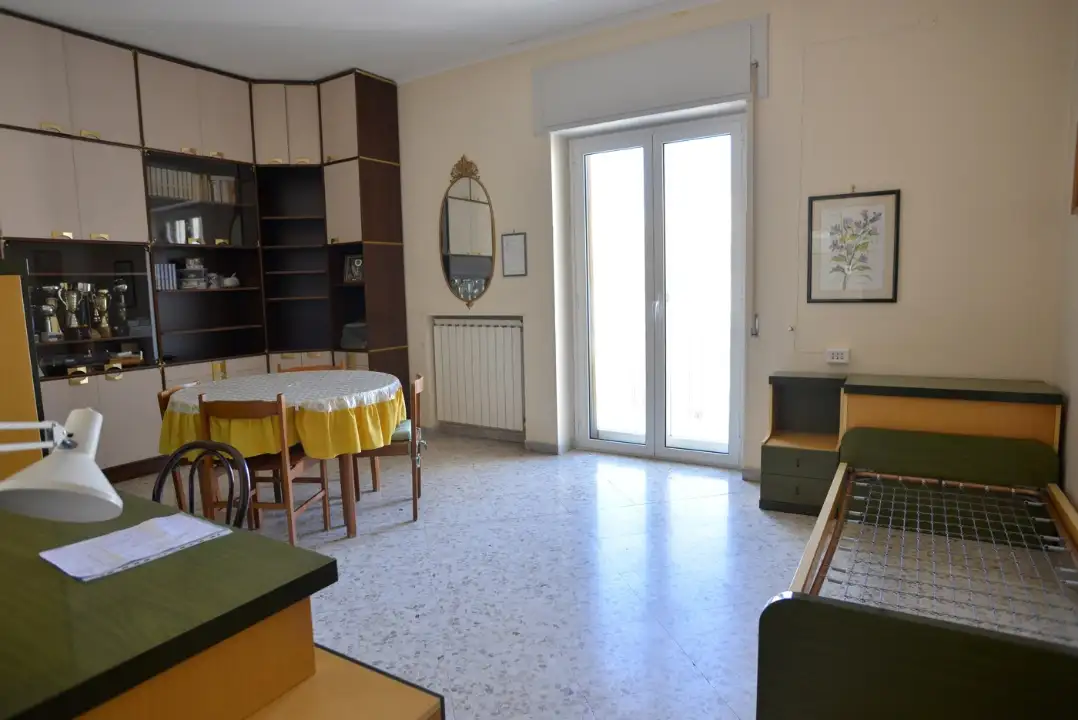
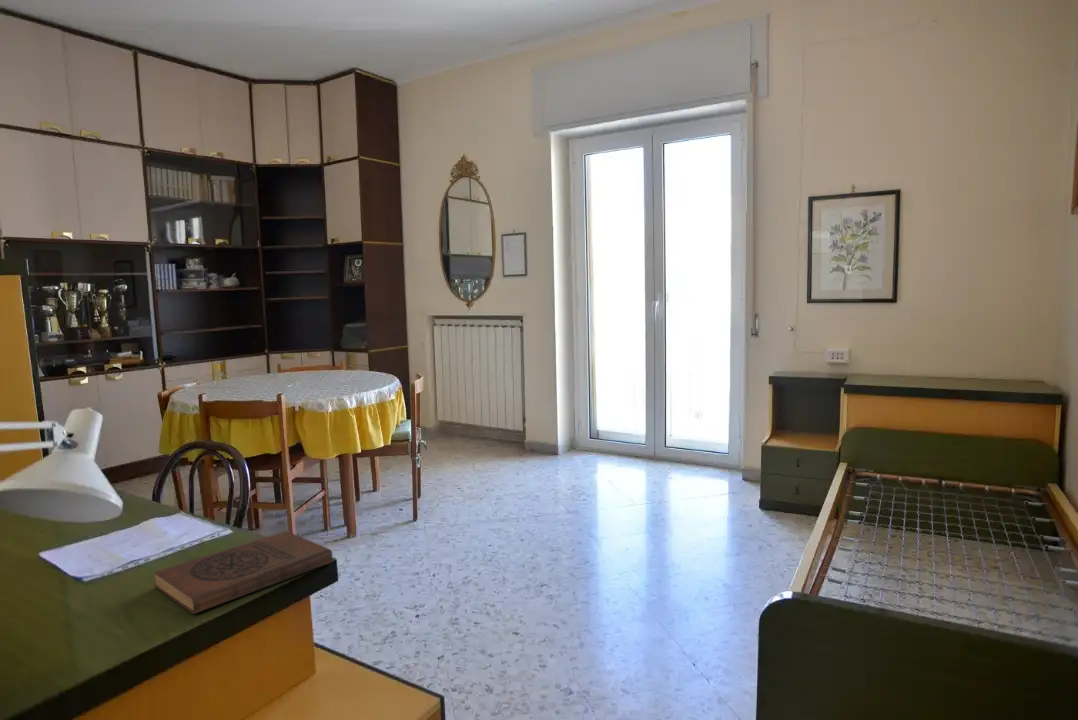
+ book [152,530,334,615]
